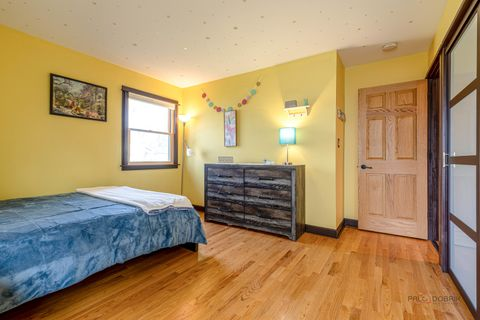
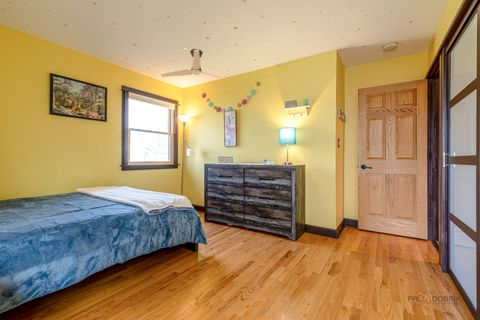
+ ceiling fan [160,48,231,82]
